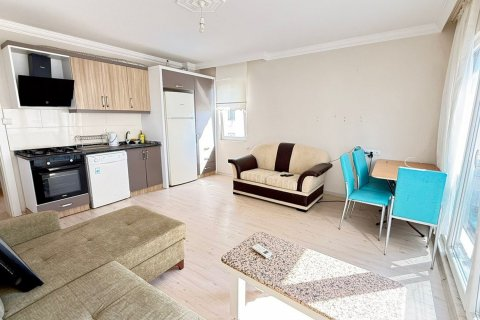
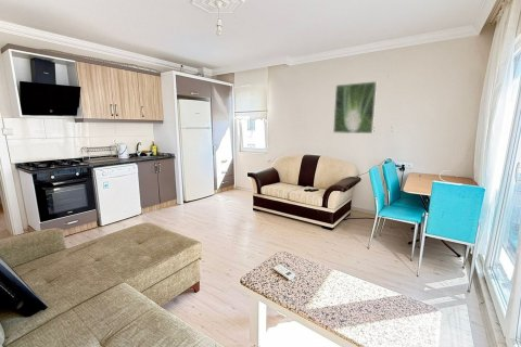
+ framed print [332,80,378,134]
